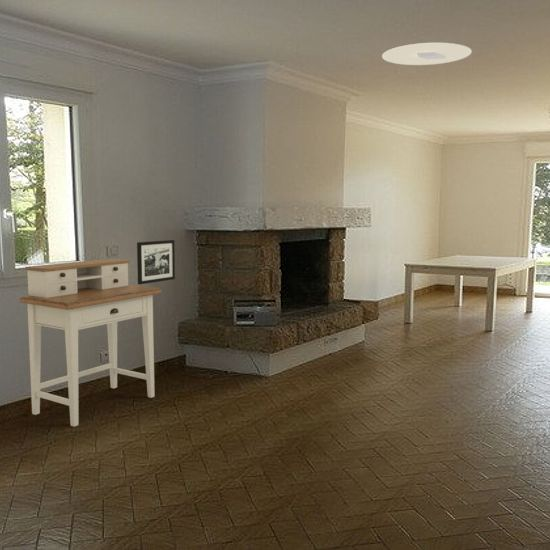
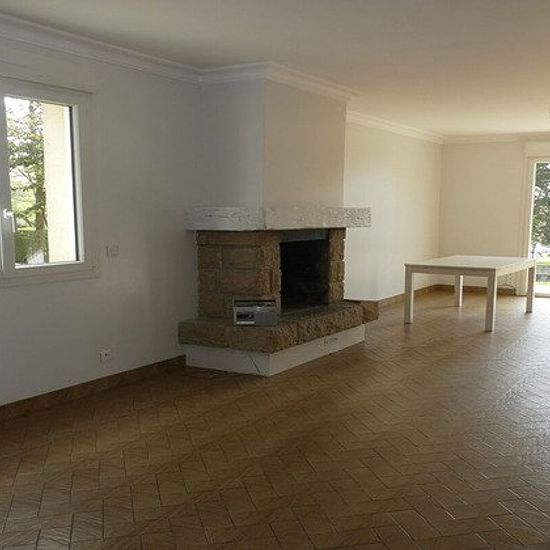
- picture frame [136,239,176,285]
- desk [19,258,163,427]
- ceiling light [381,42,473,66]
